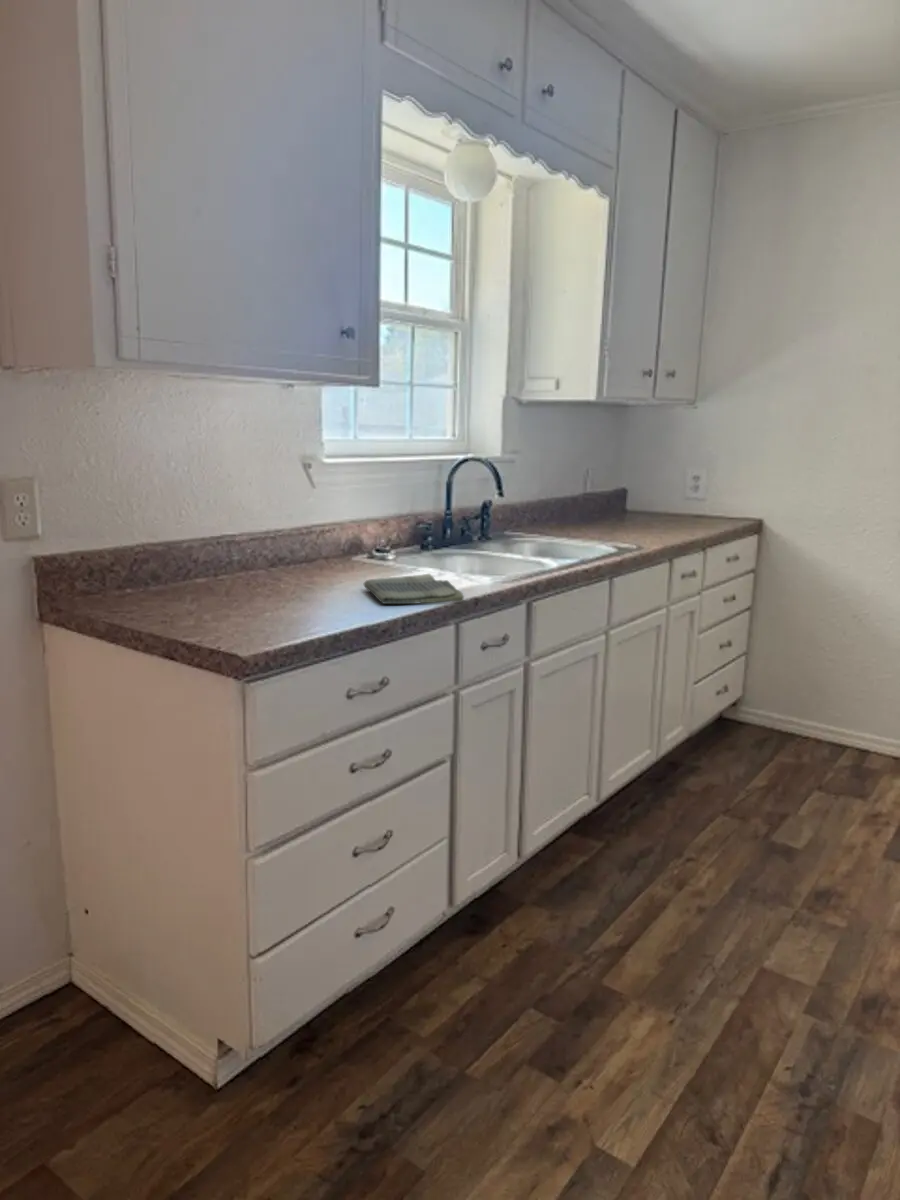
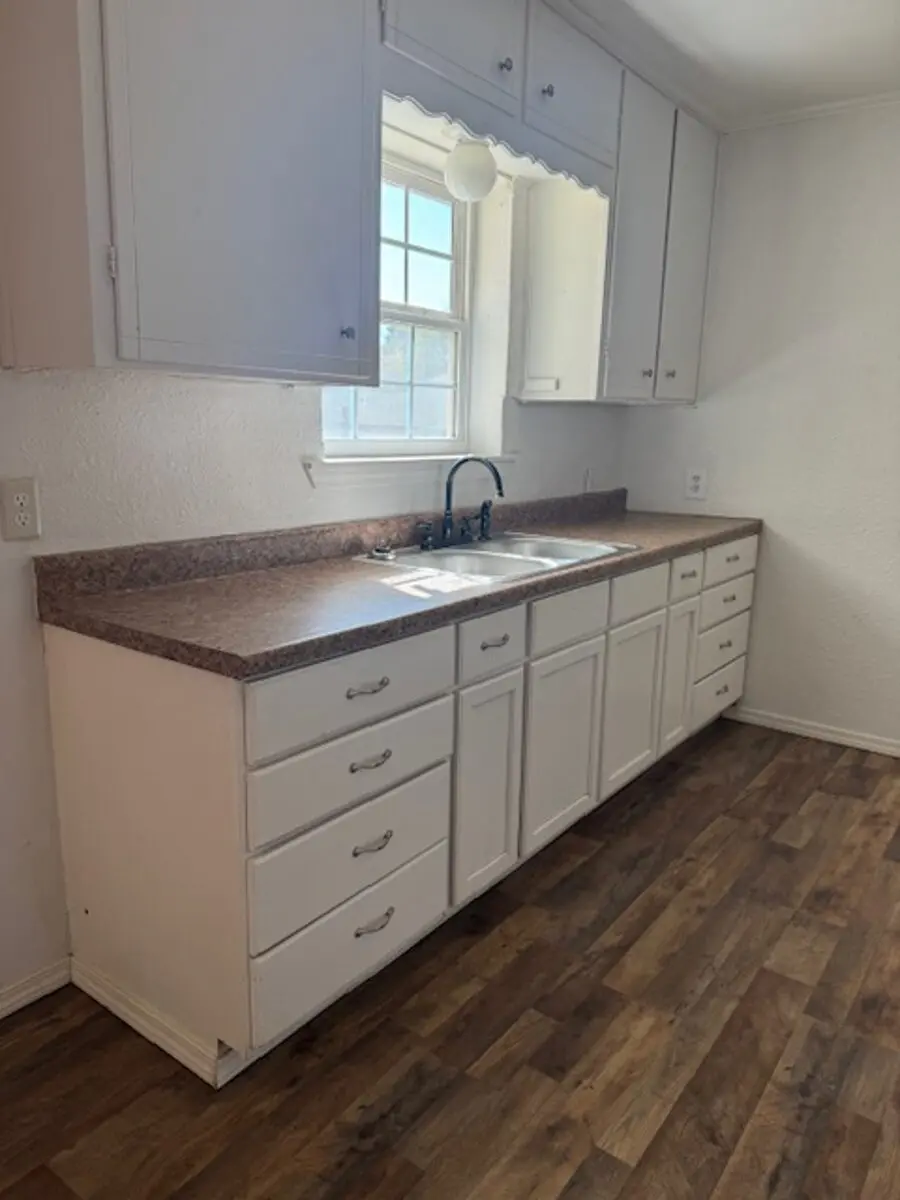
- dish towel [363,573,465,605]
